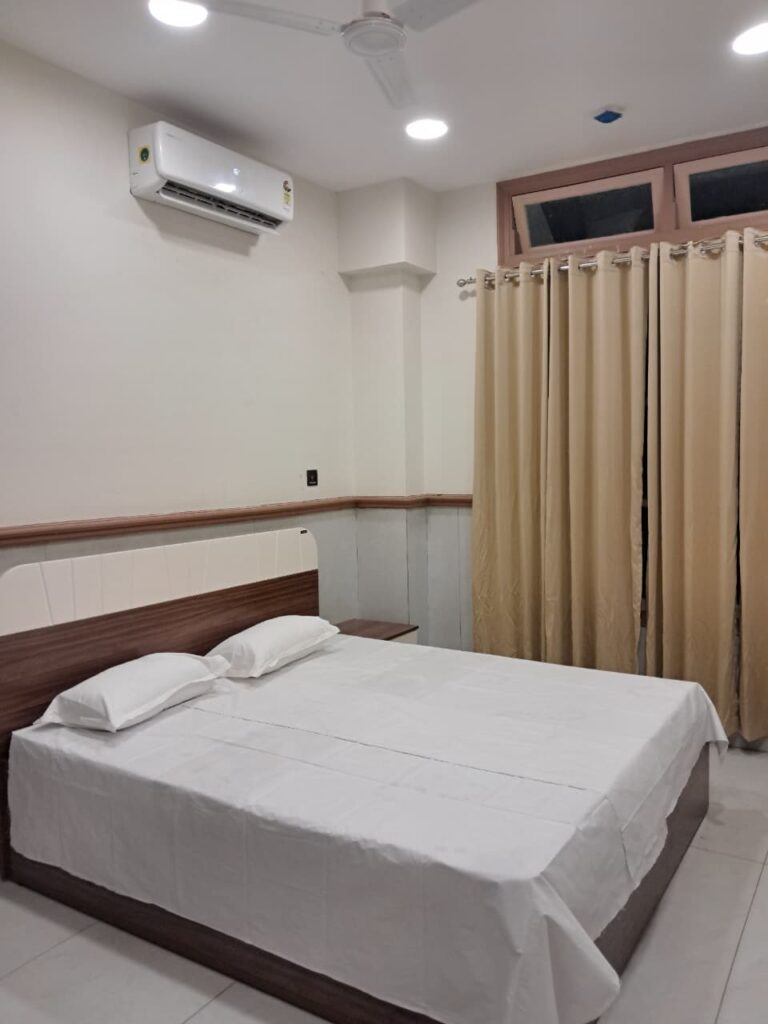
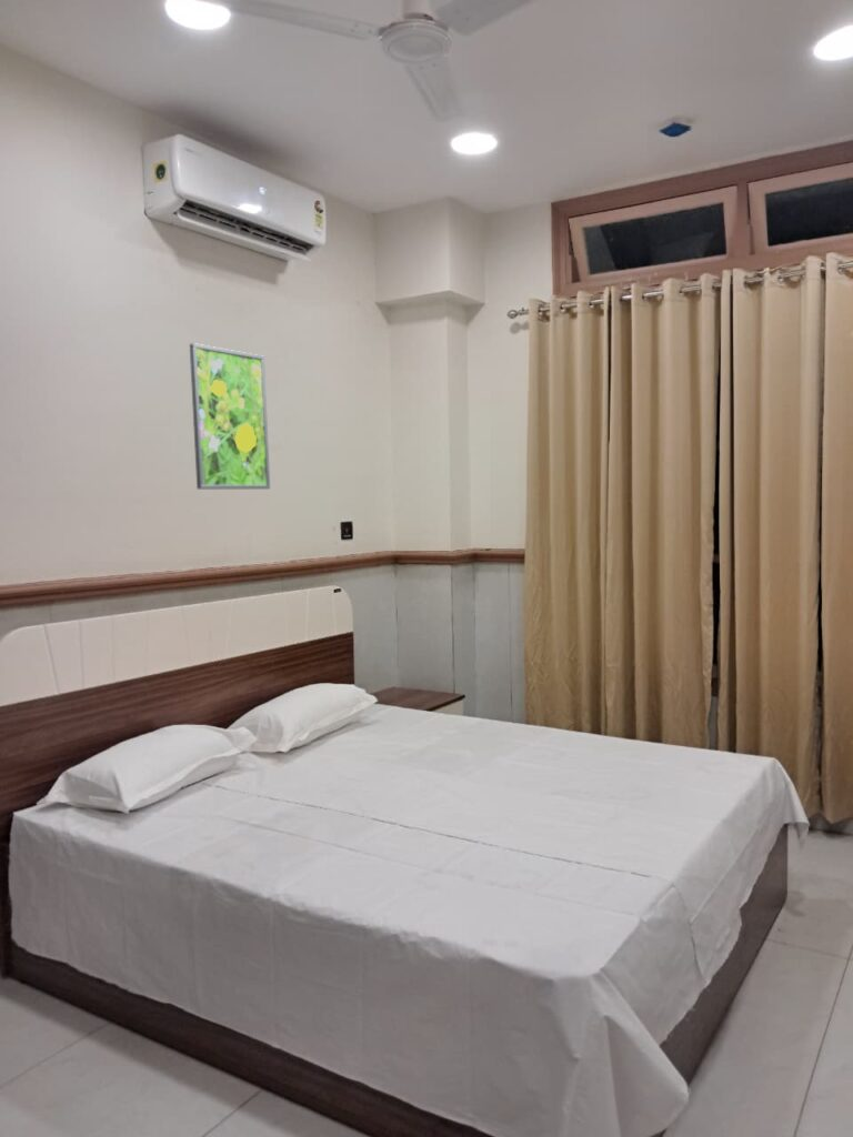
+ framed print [189,342,271,490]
